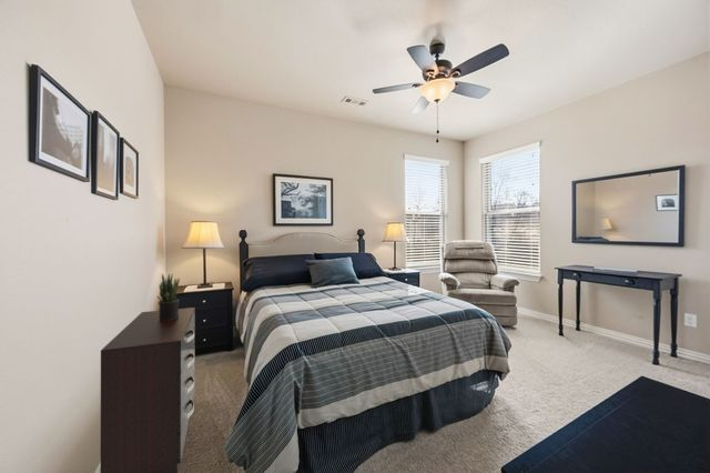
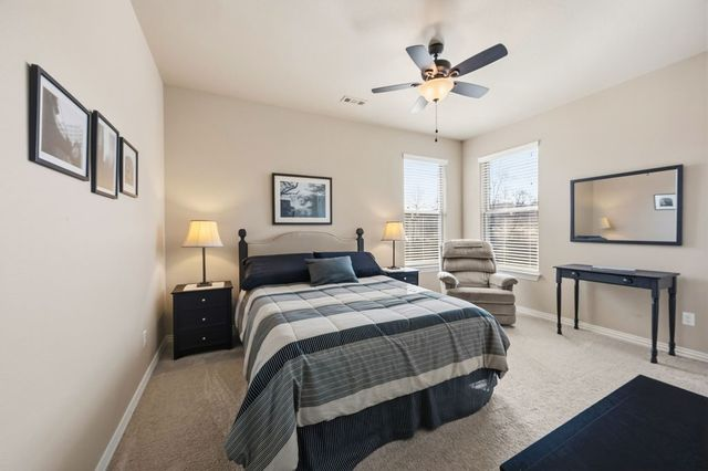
- potted plant [156,272,181,321]
- dresser [100,306,196,473]
